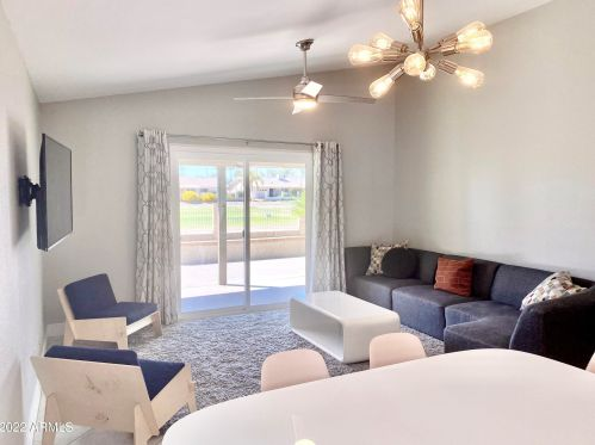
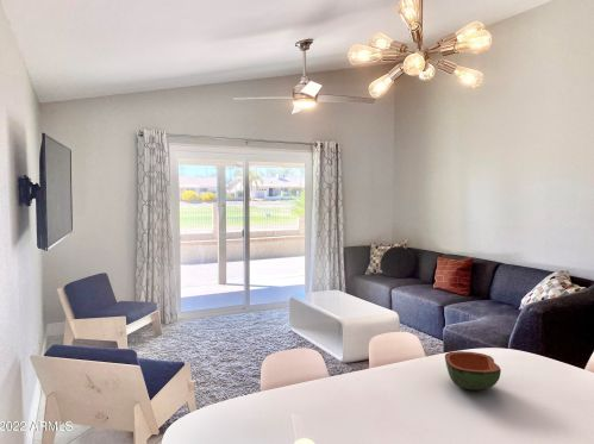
+ bowl [444,350,502,392]
